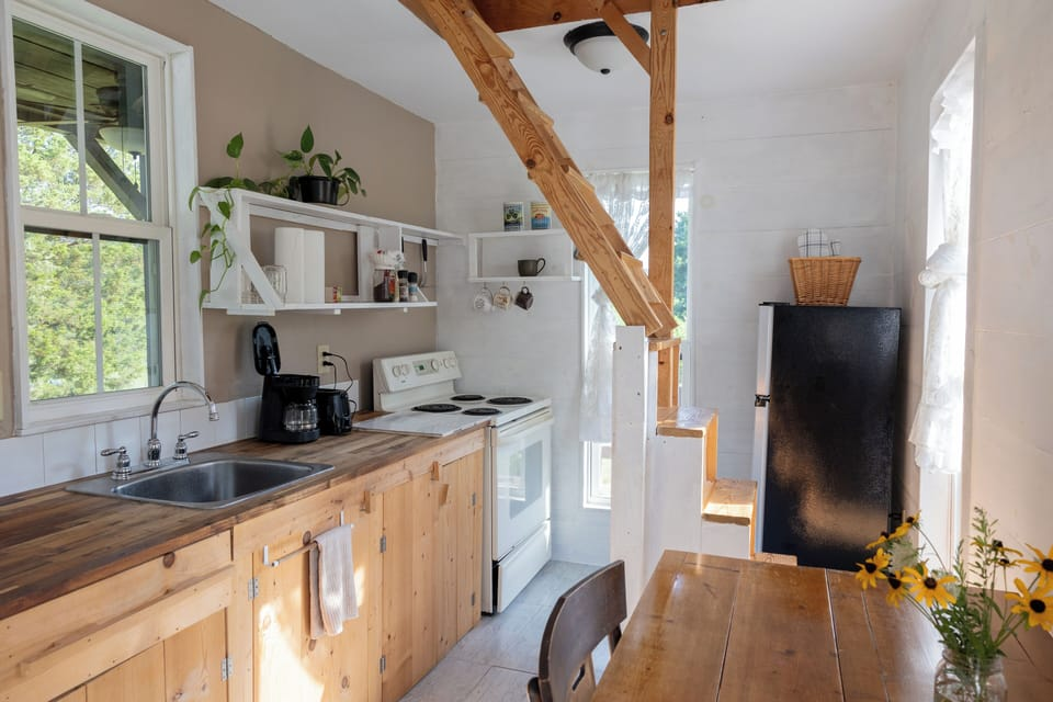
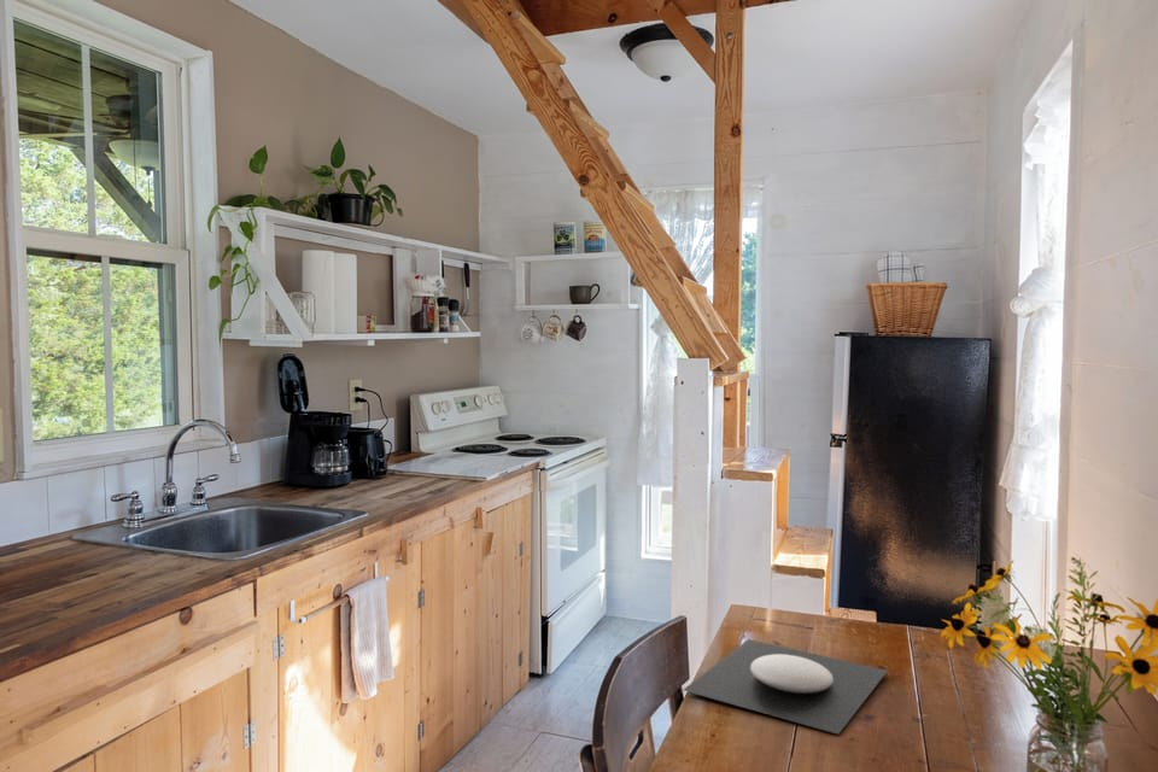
+ plate [683,638,889,736]
